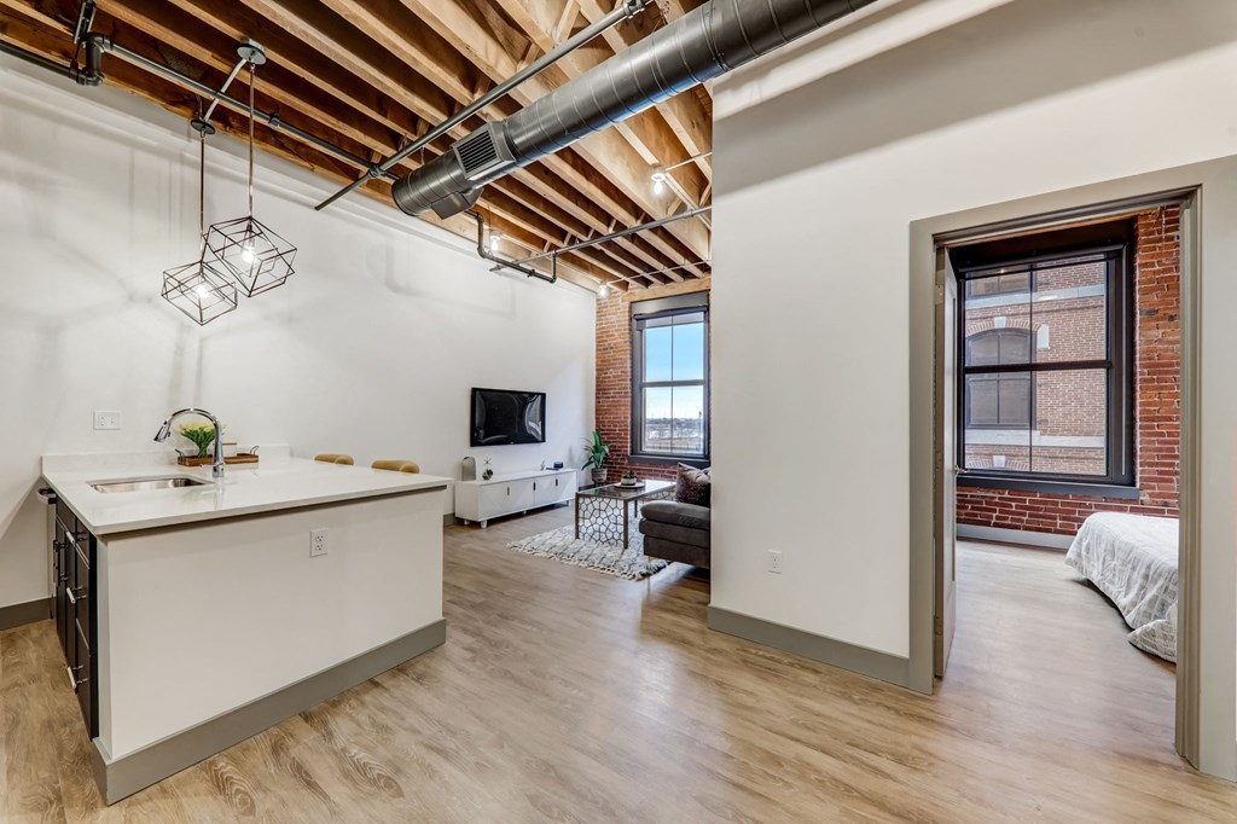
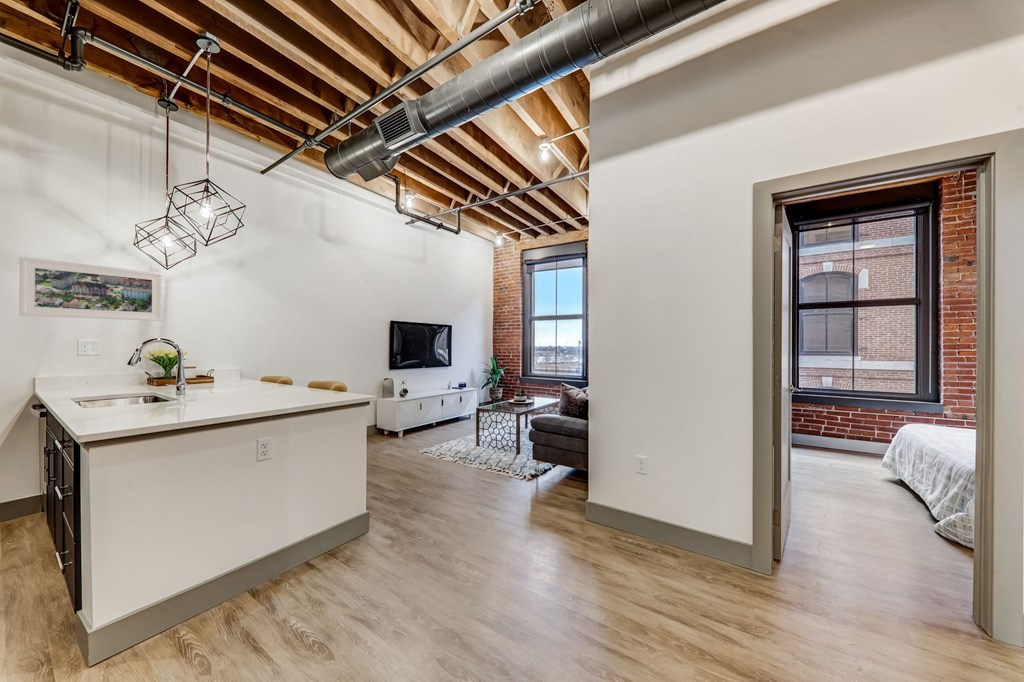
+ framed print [19,256,163,322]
